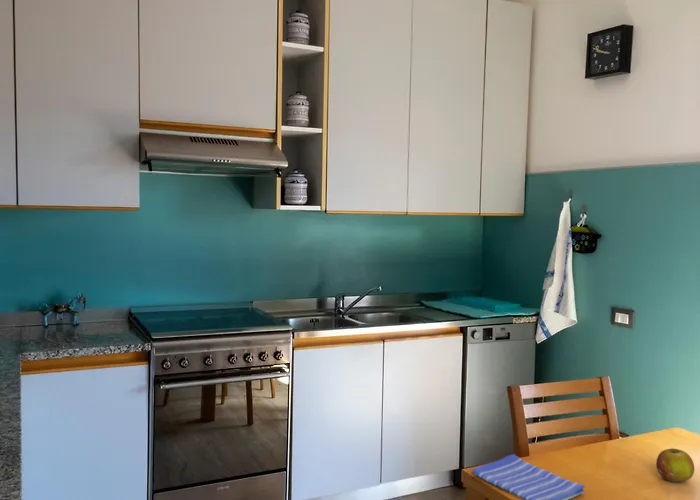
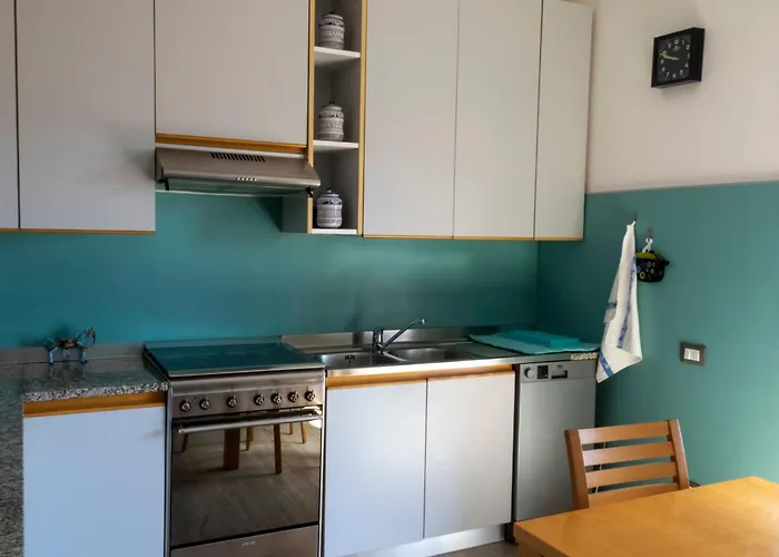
- dish towel [471,453,586,500]
- fruit [655,448,695,482]
